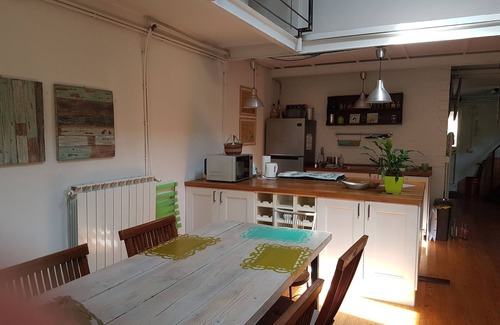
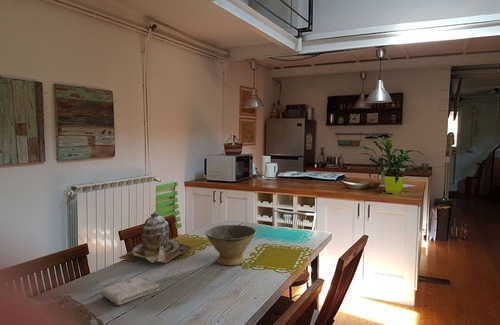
+ bowl [204,224,257,266]
+ teapot [118,210,194,264]
+ washcloth [99,276,161,306]
